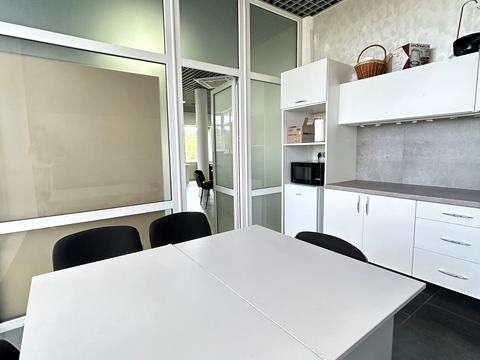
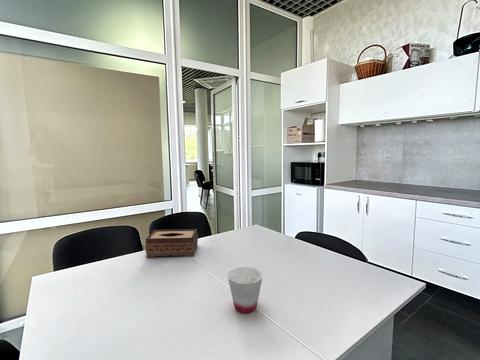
+ tissue box [144,228,199,258]
+ cup [227,266,264,314]
